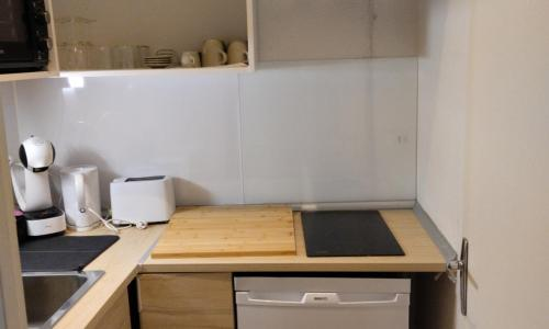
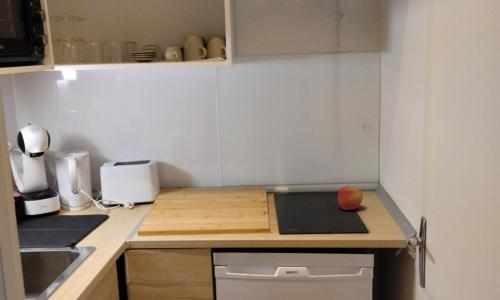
+ apple [337,183,364,211]
